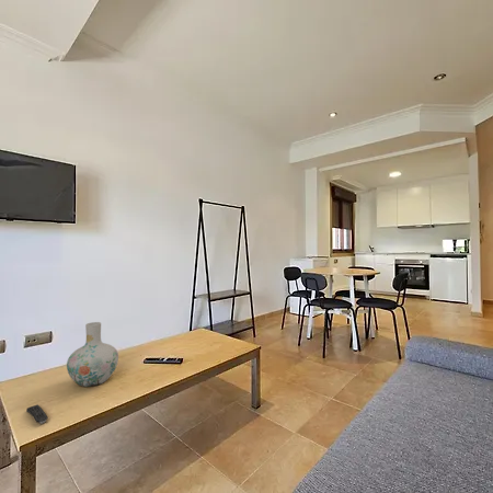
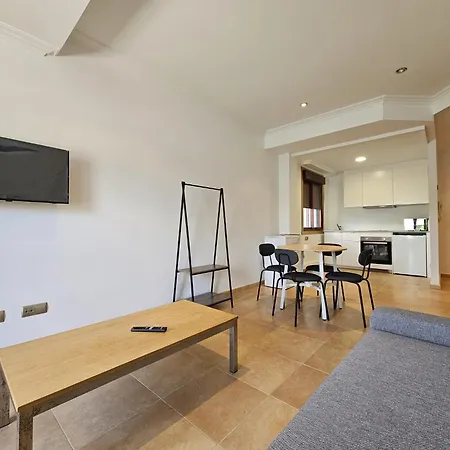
- remote control [25,403,49,425]
- vase [66,321,119,388]
